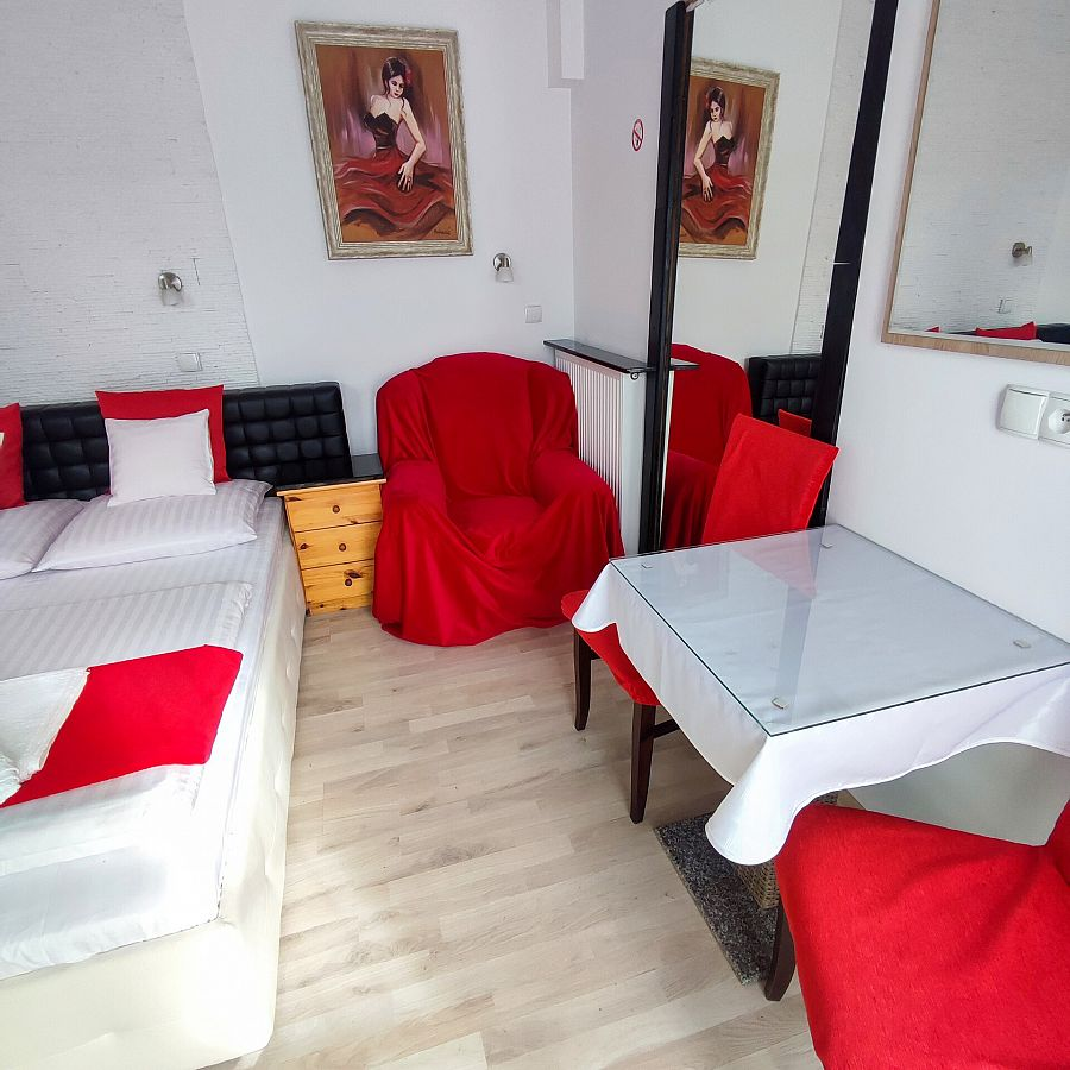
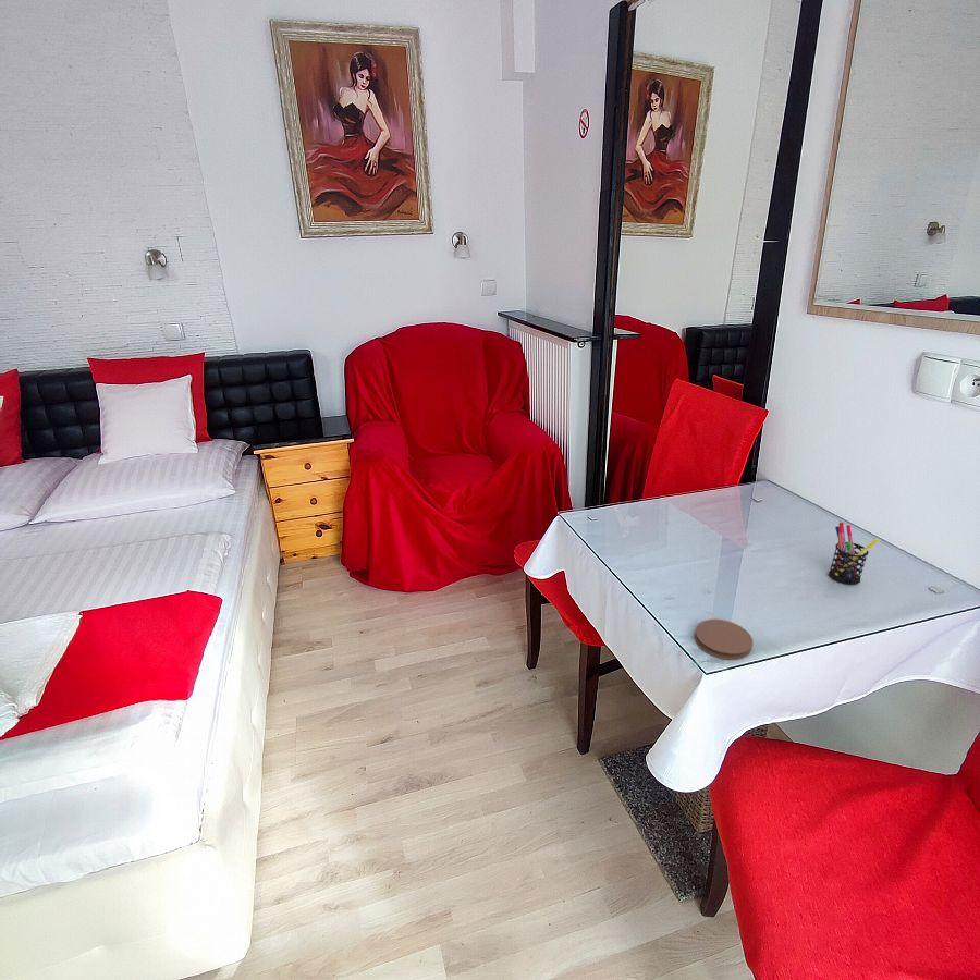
+ pen holder [828,522,880,586]
+ coaster [694,618,754,661]
